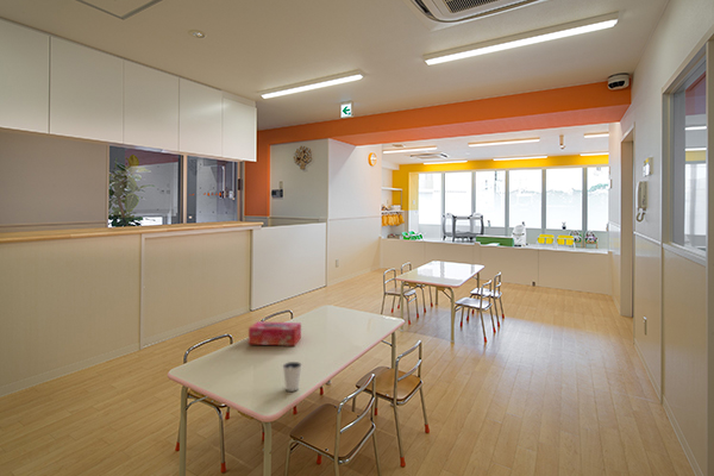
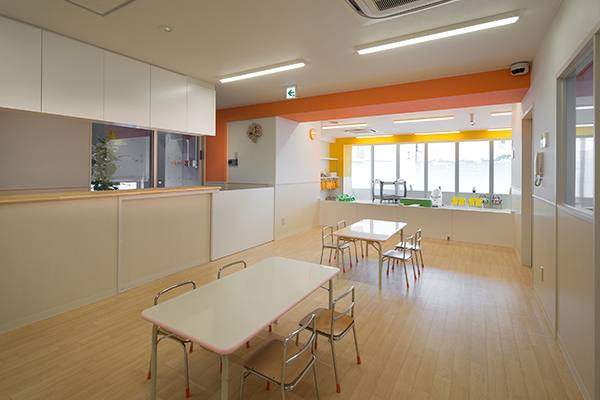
- dixie cup [282,361,303,393]
- tissue box [248,320,302,347]
